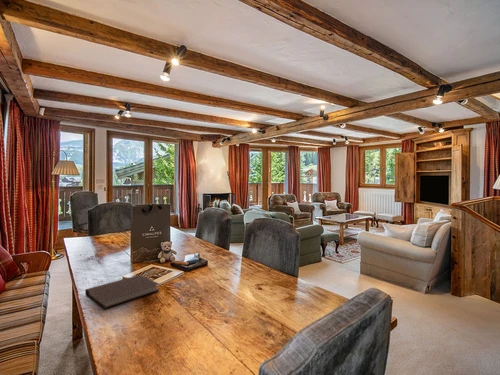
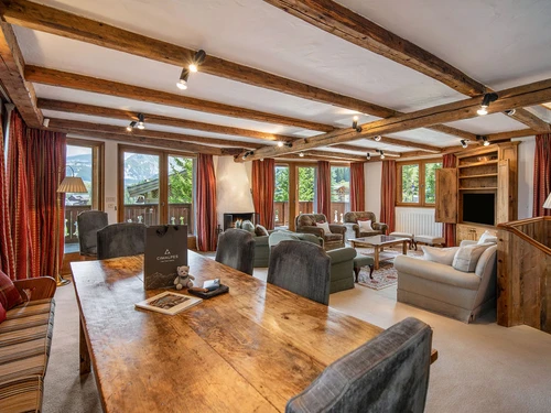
- notebook [84,274,160,310]
